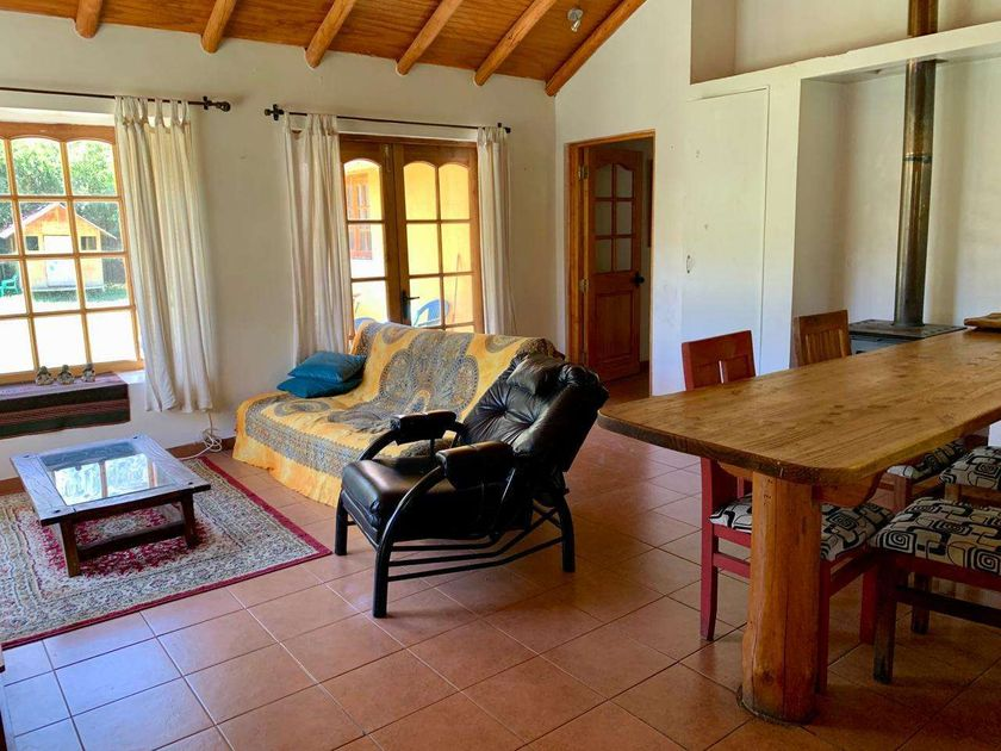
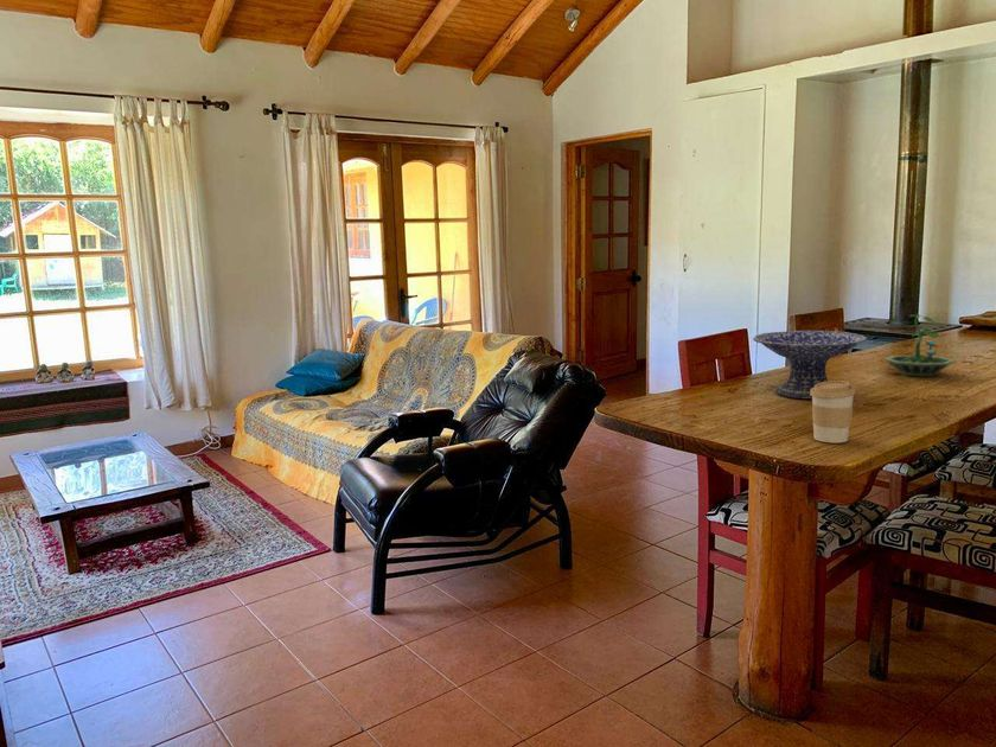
+ coffee cup [810,379,856,443]
+ terrarium [883,313,956,378]
+ decorative bowl [752,330,868,400]
